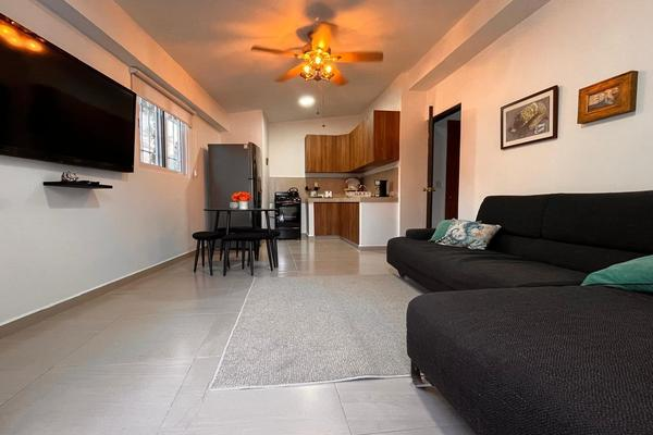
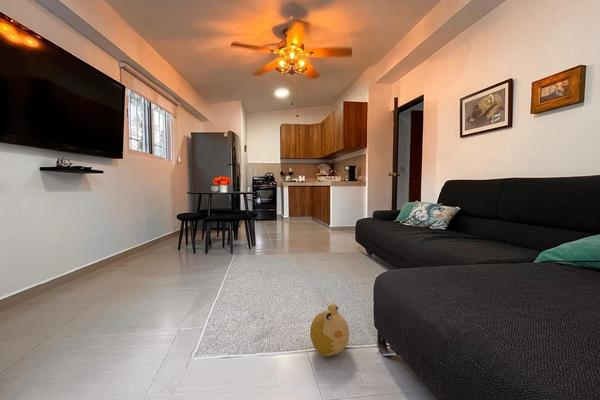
+ plush toy [309,302,350,357]
